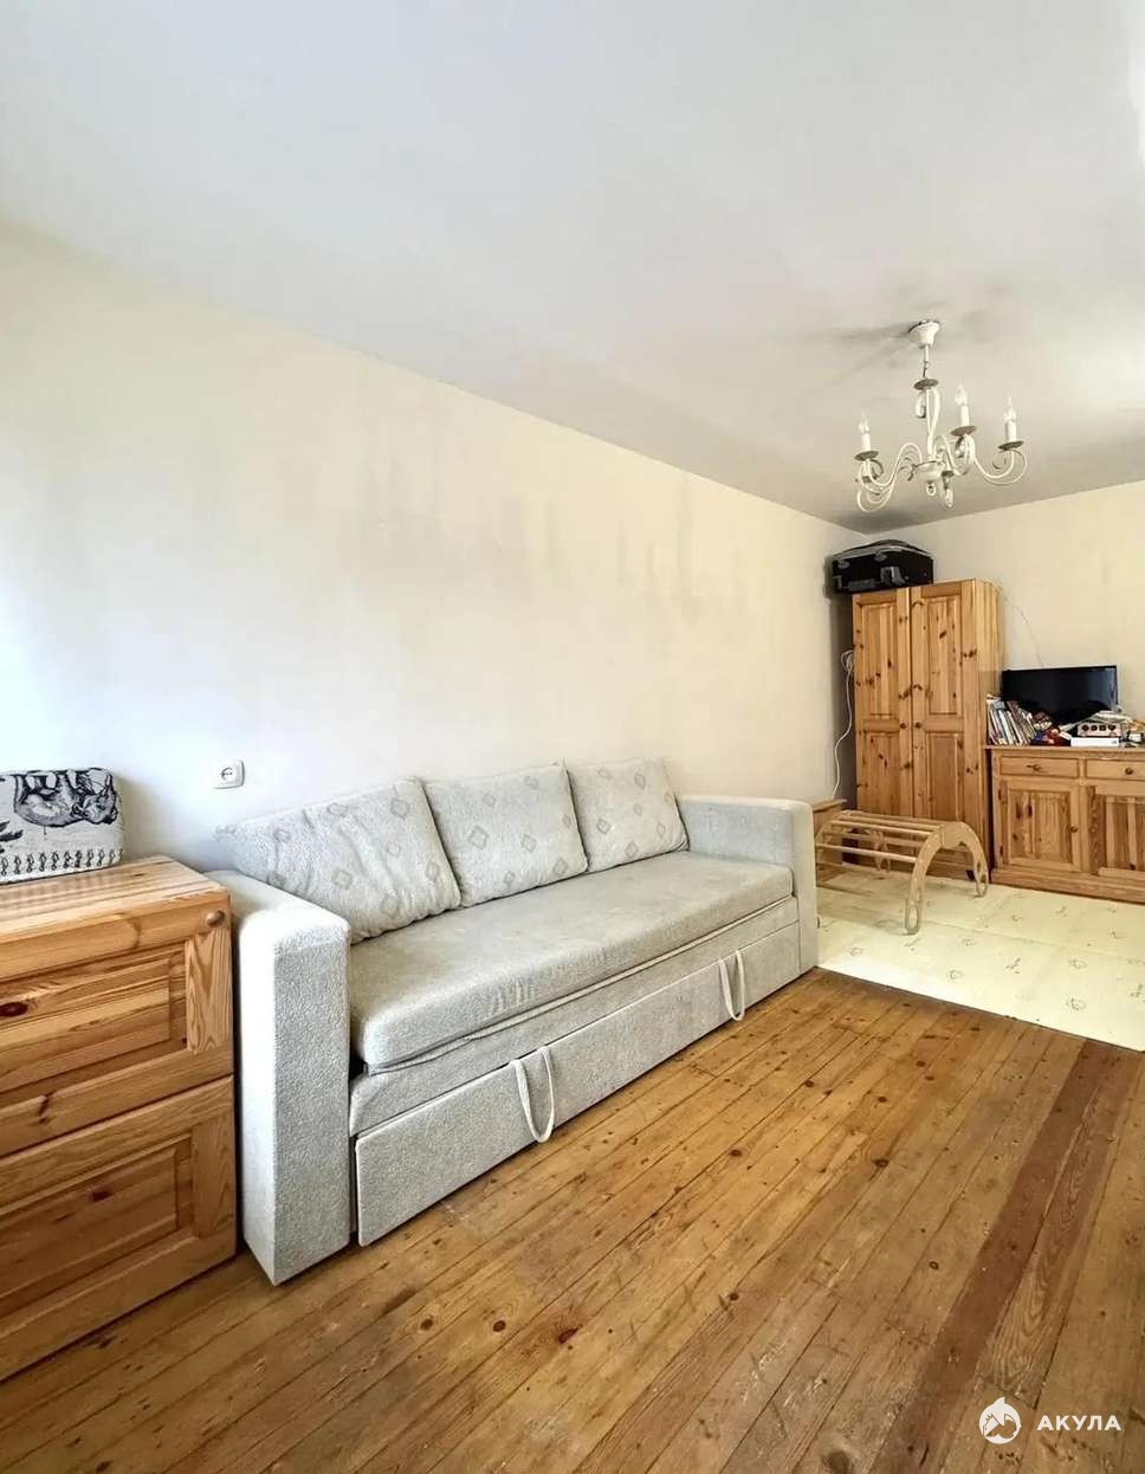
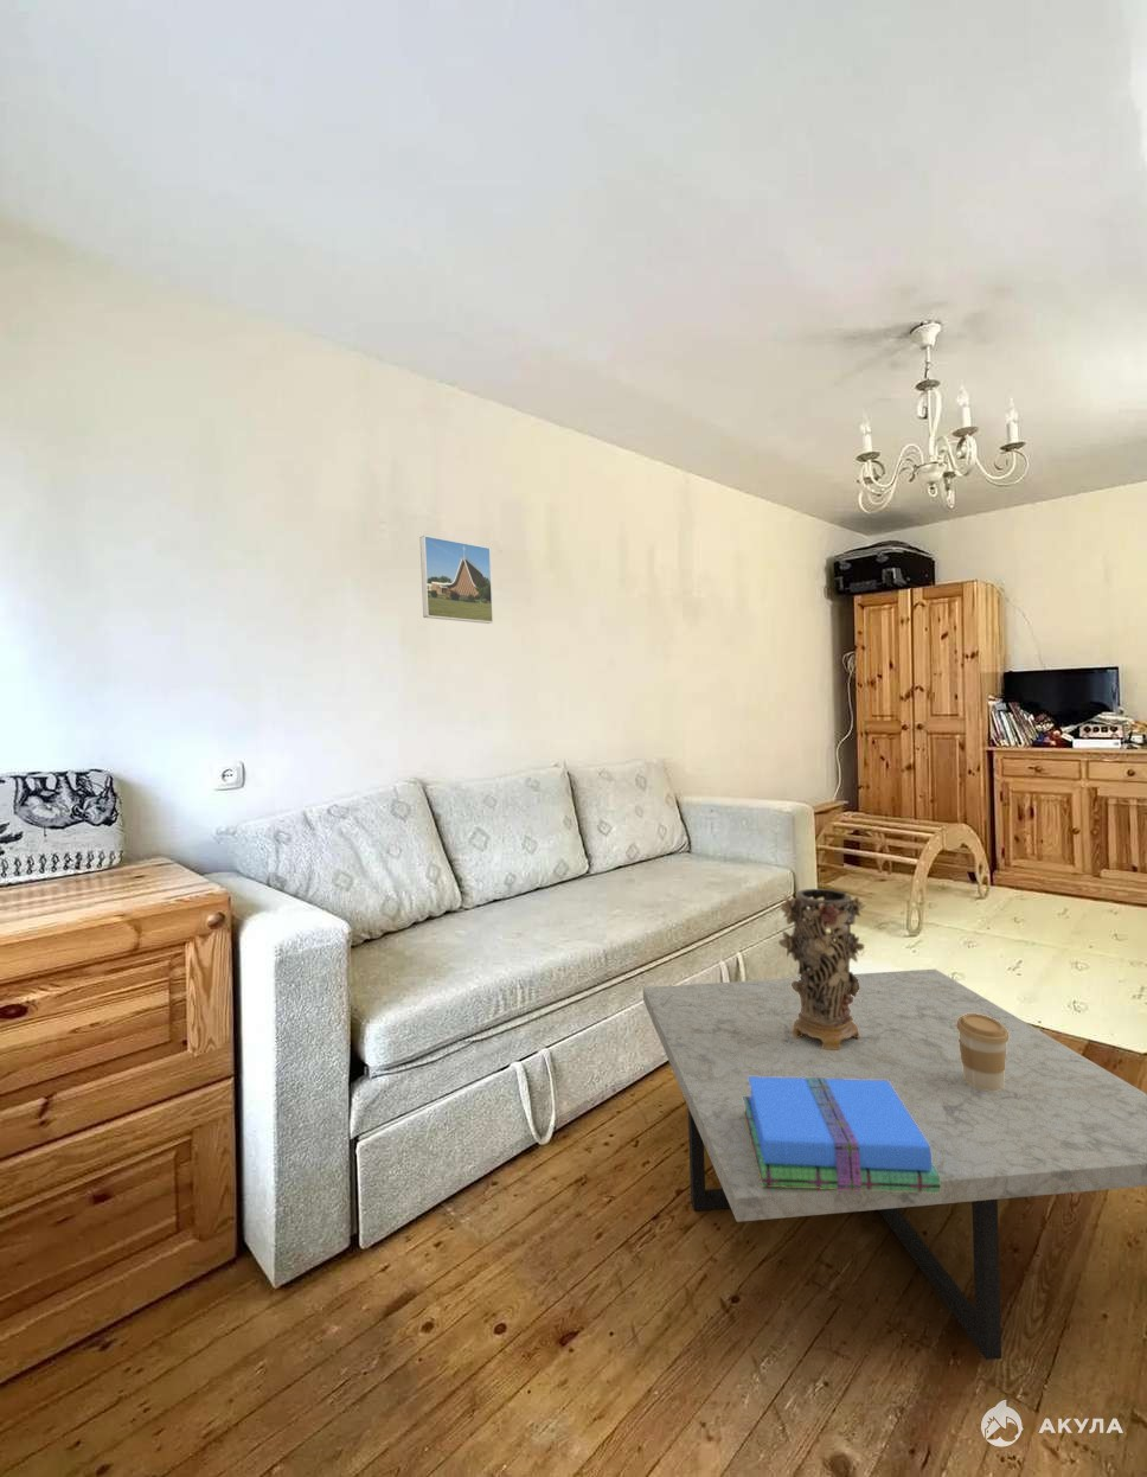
+ coffee cup [956,1013,1008,1091]
+ decorative vase [778,888,867,1049]
+ coffee table [642,969,1147,1361]
+ books [743,1077,941,1193]
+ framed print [418,535,494,625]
